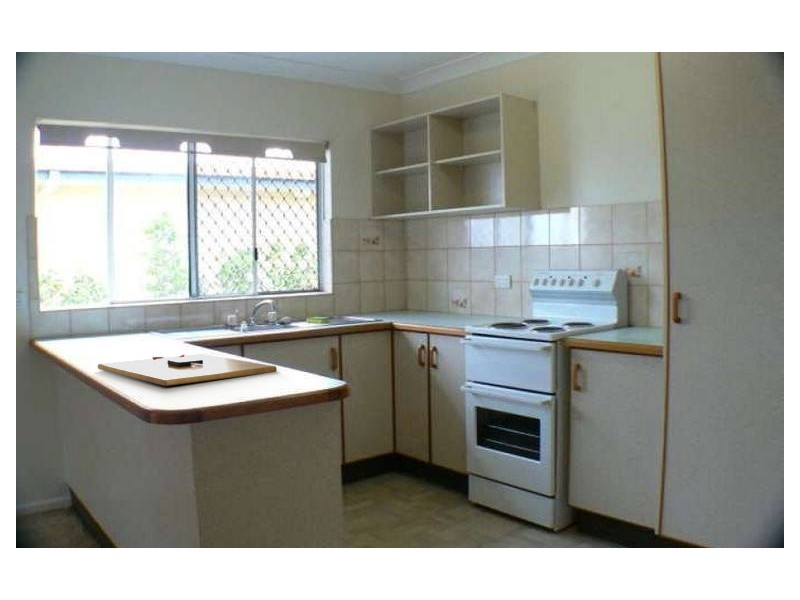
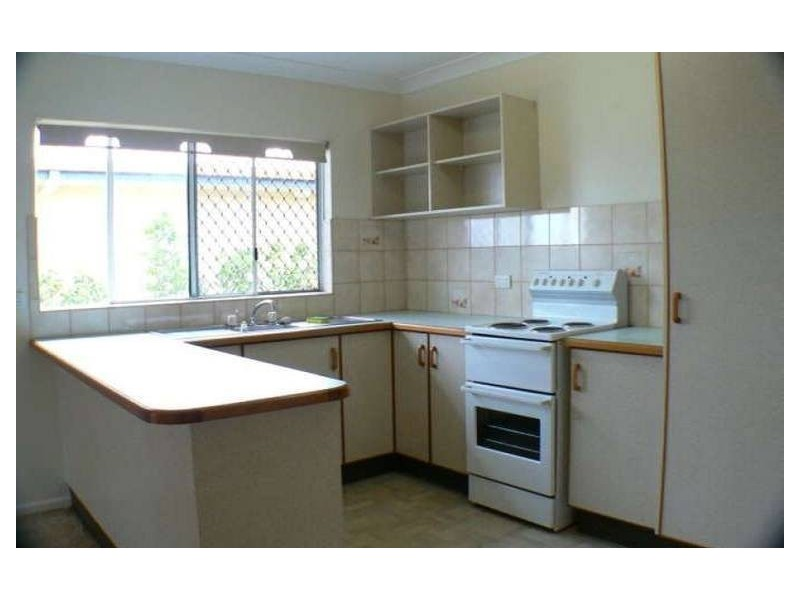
- cutting board [97,353,278,387]
